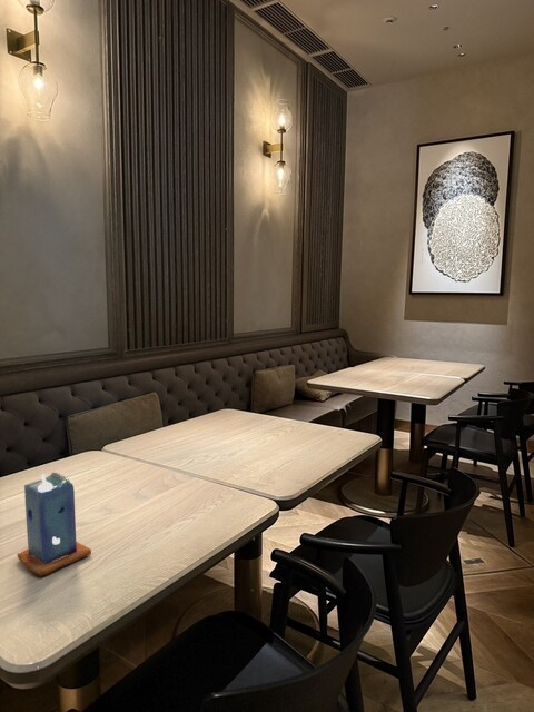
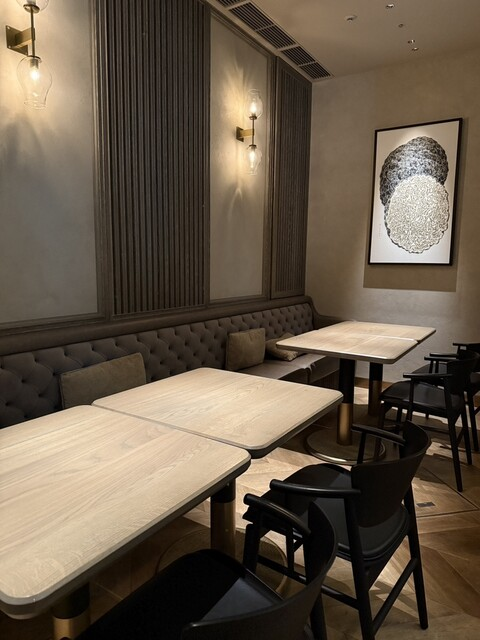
- candle [17,472,92,577]
